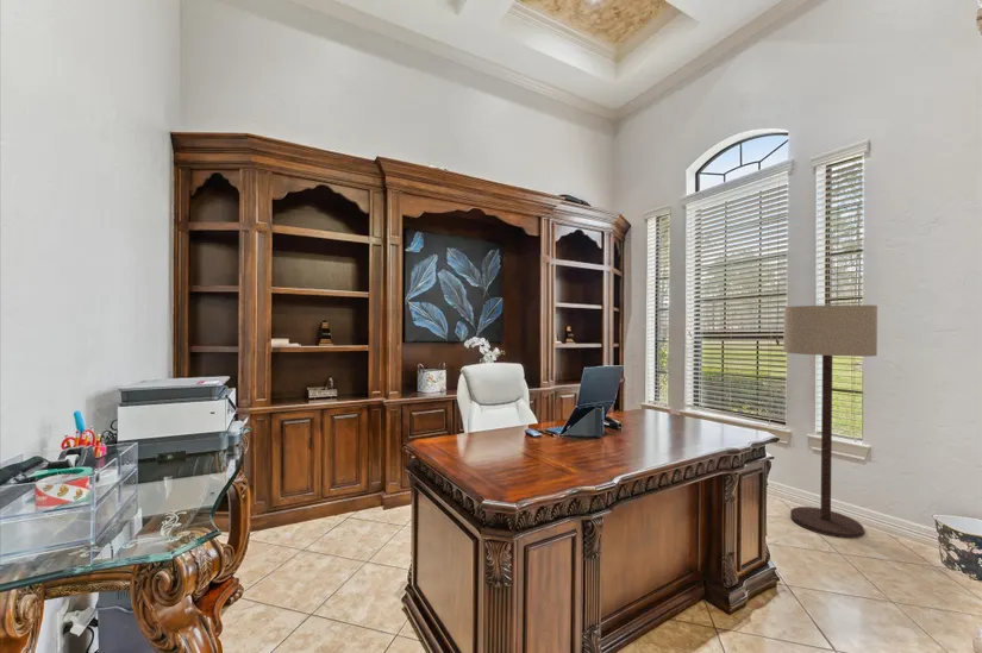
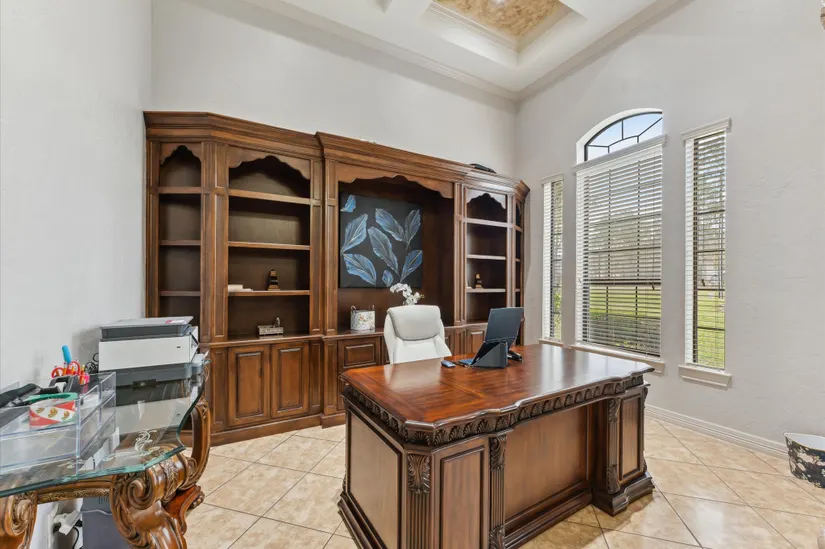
- floor lamp [782,304,878,539]
